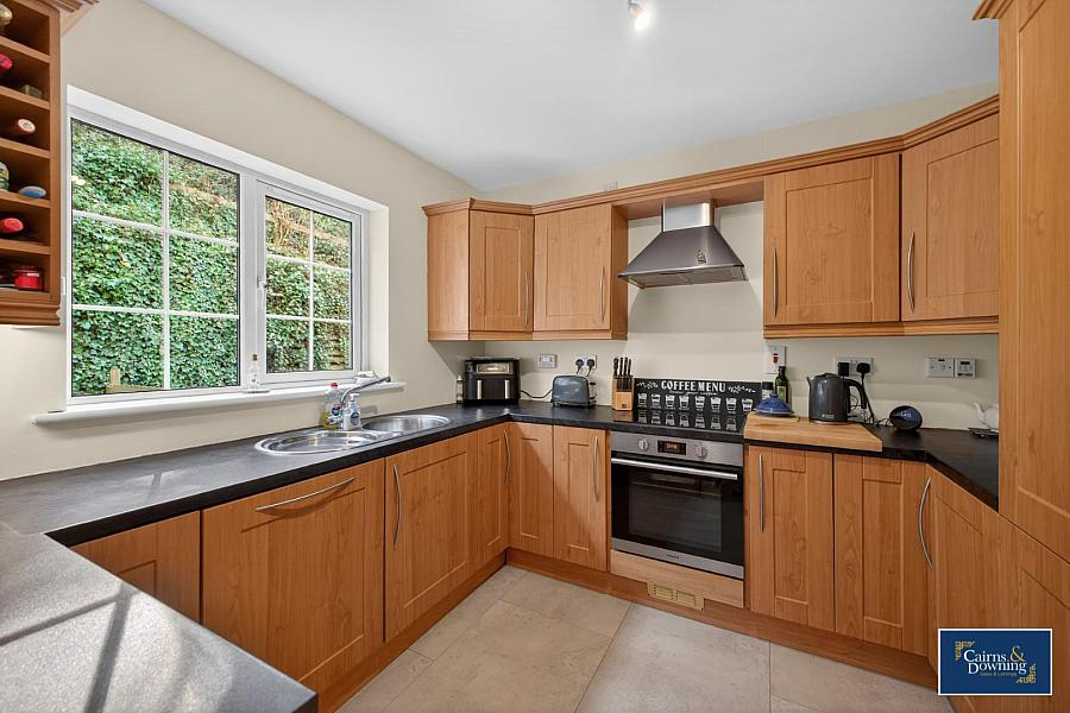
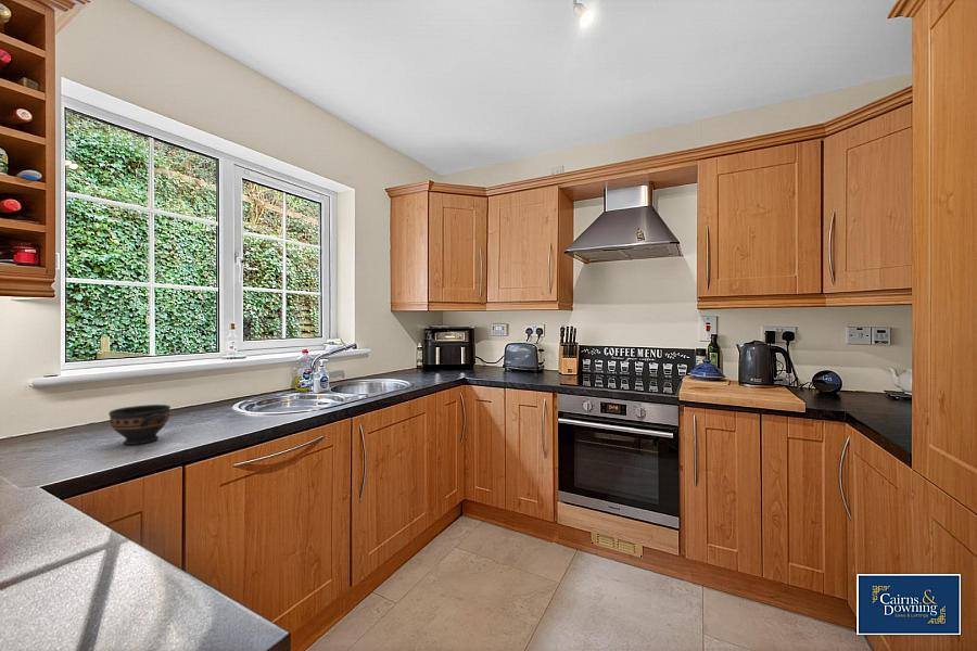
+ bowl [107,404,172,446]
